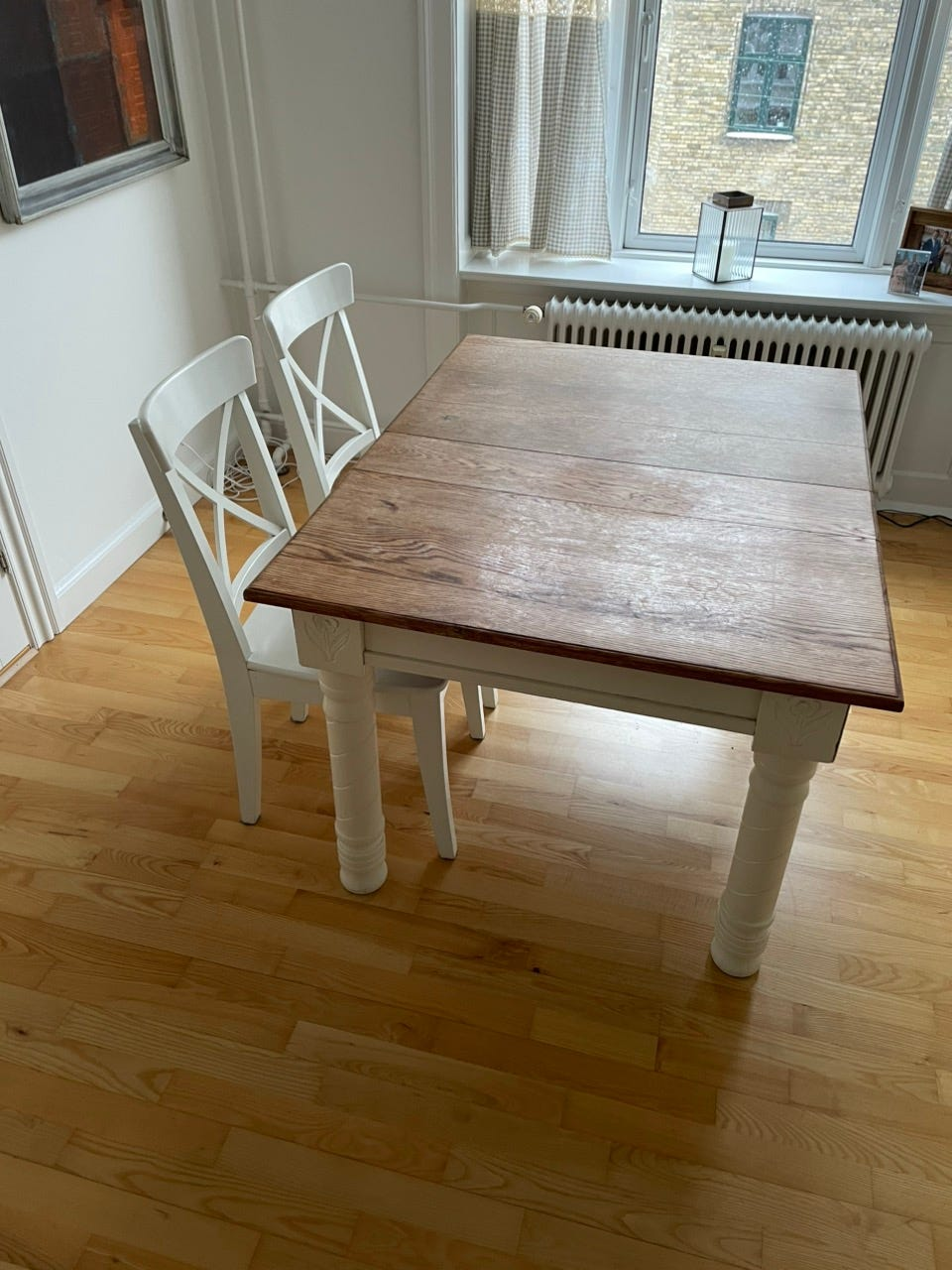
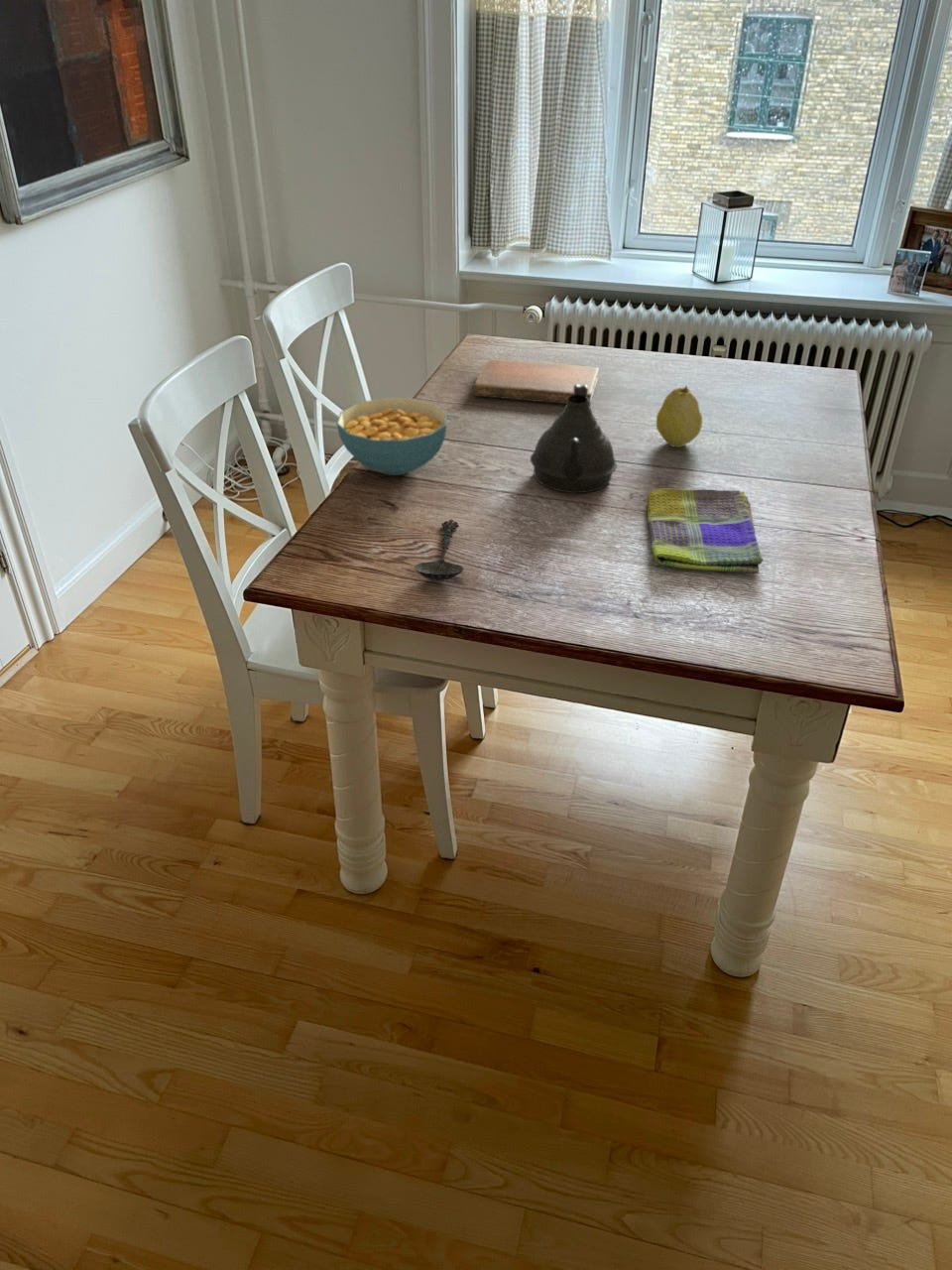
+ spoon [414,518,465,581]
+ teapot [530,385,618,494]
+ dish towel [647,487,764,574]
+ cereal bowl [336,397,448,476]
+ notebook [472,359,600,405]
+ fruit [655,384,703,448]
